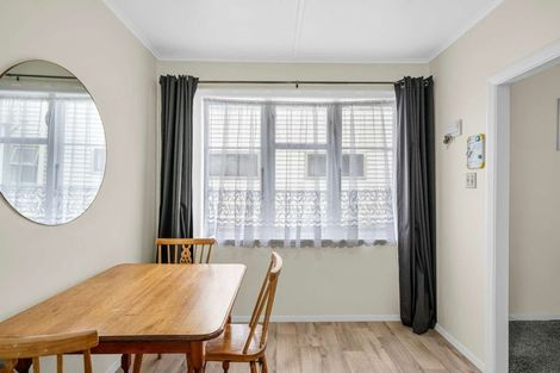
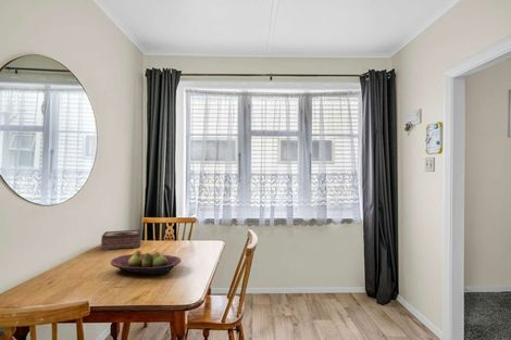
+ fruit bowl [110,250,182,276]
+ tissue box [100,228,142,252]
